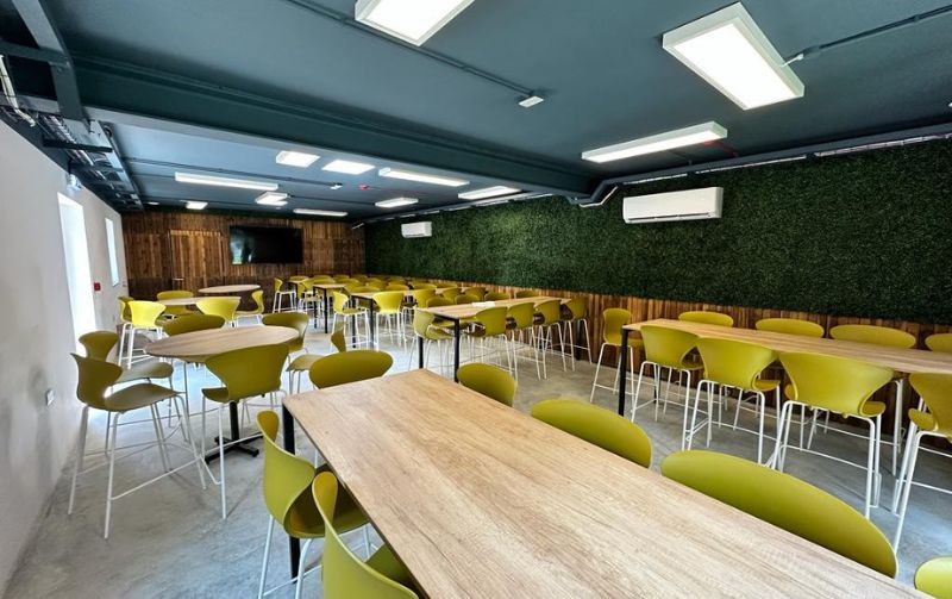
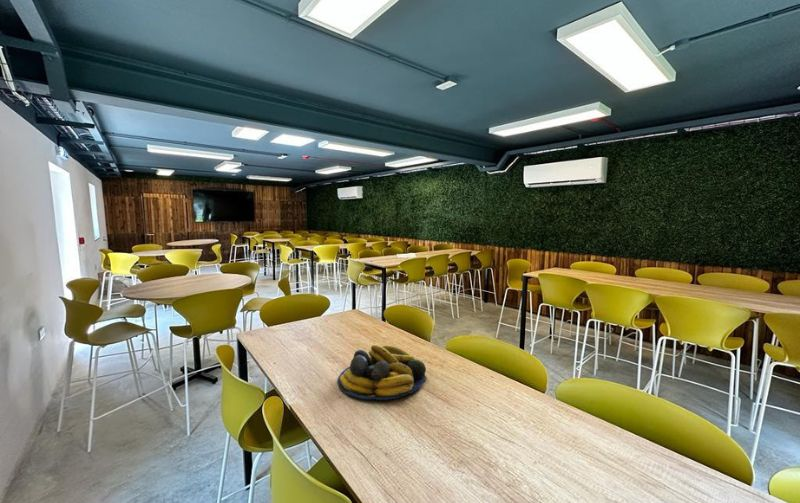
+ fruit bowl [336,344,428,401]
